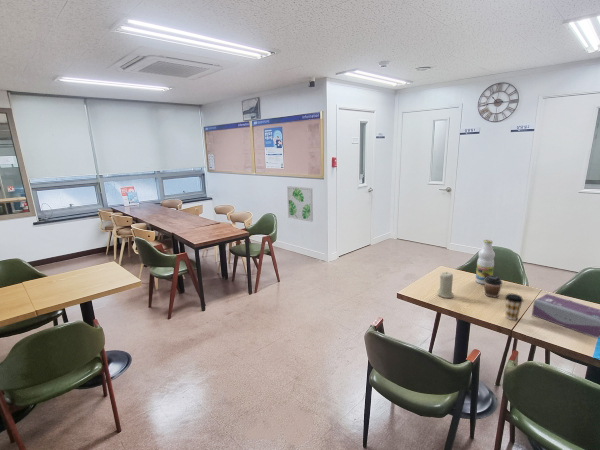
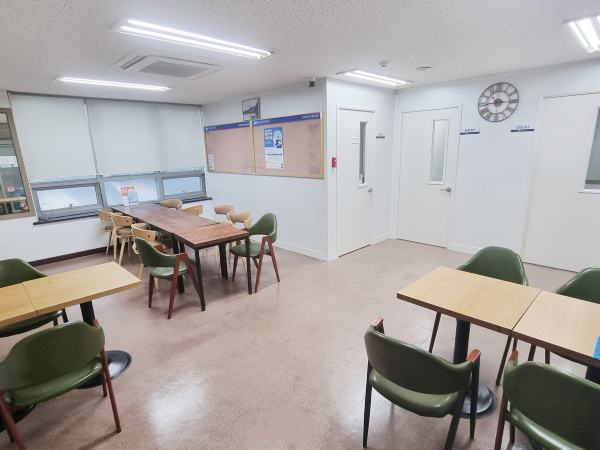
- coffee cup [484,275,503,298]
- tissue box [531,293,600,339]
- coffee cup [504,292,524,321]
- candle [436,271,455,299]
- wall art [286,185,314,223]
- bottle [475,239,496,285]
